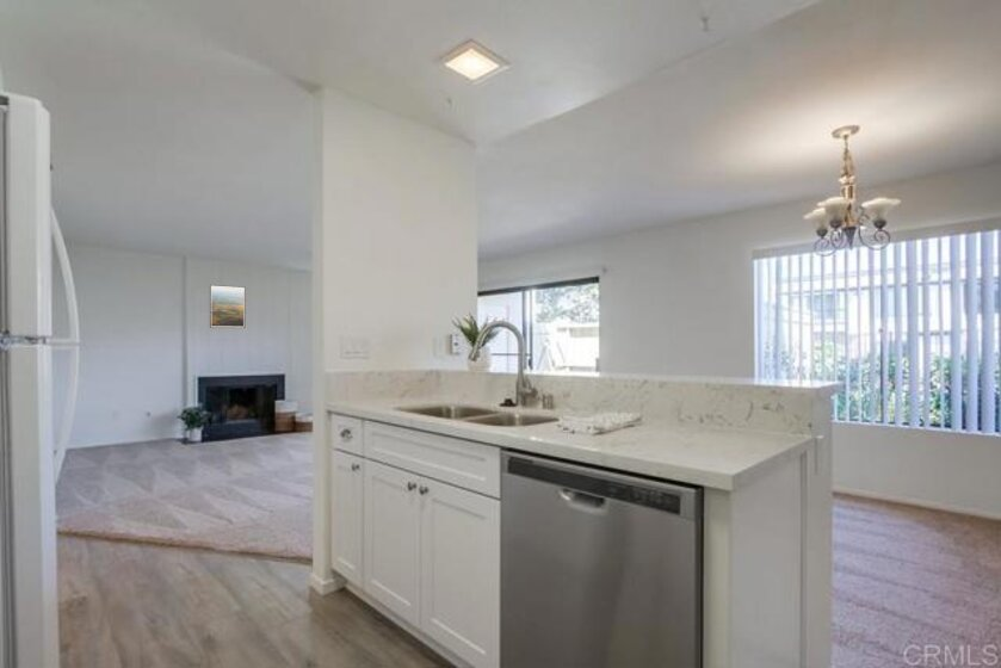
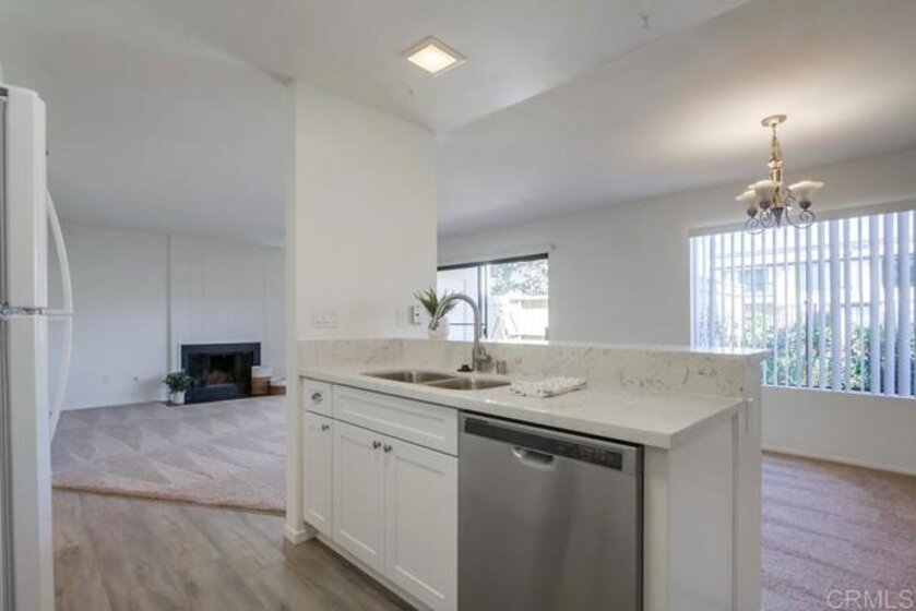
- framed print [209,284,247,329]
